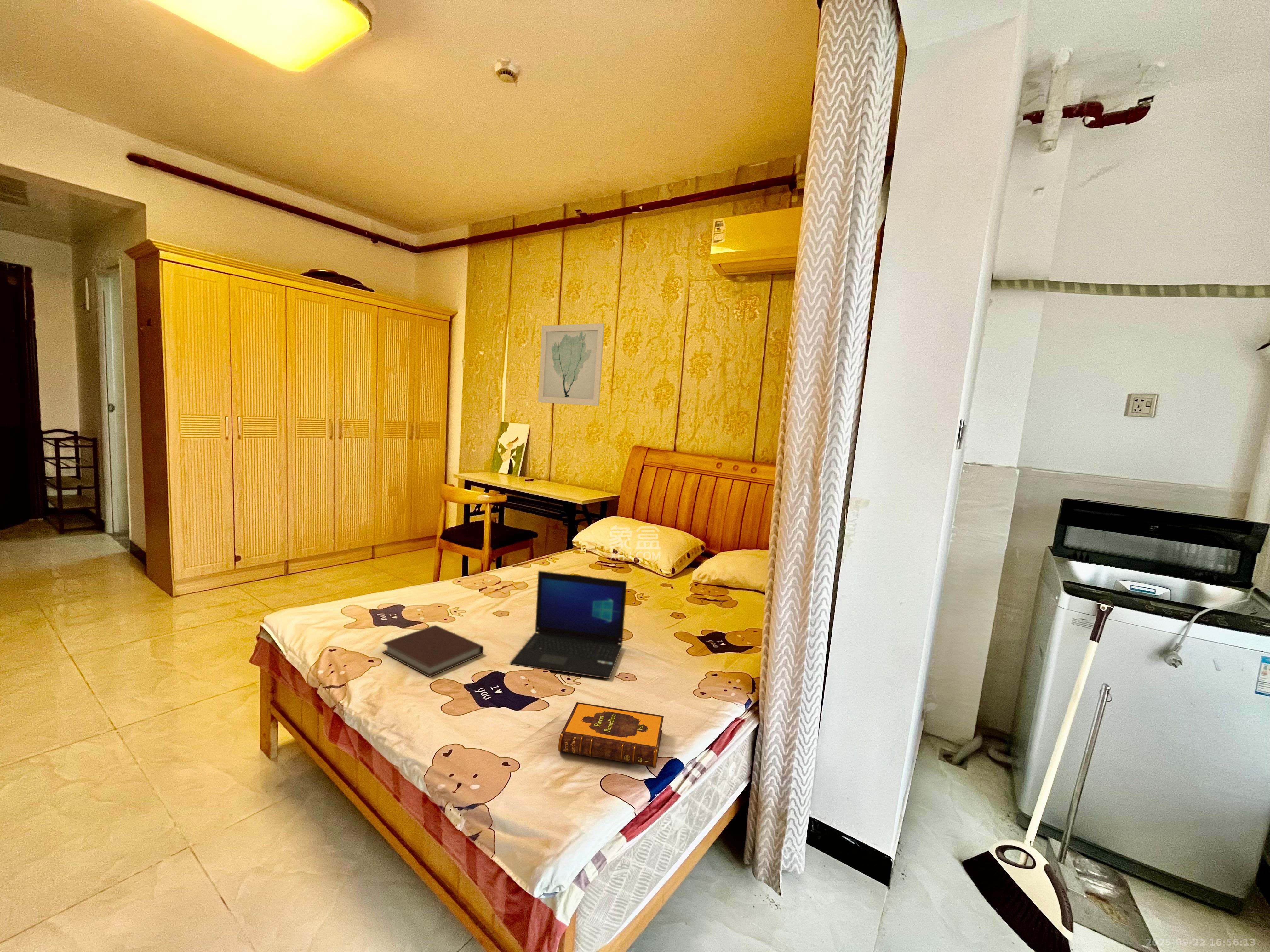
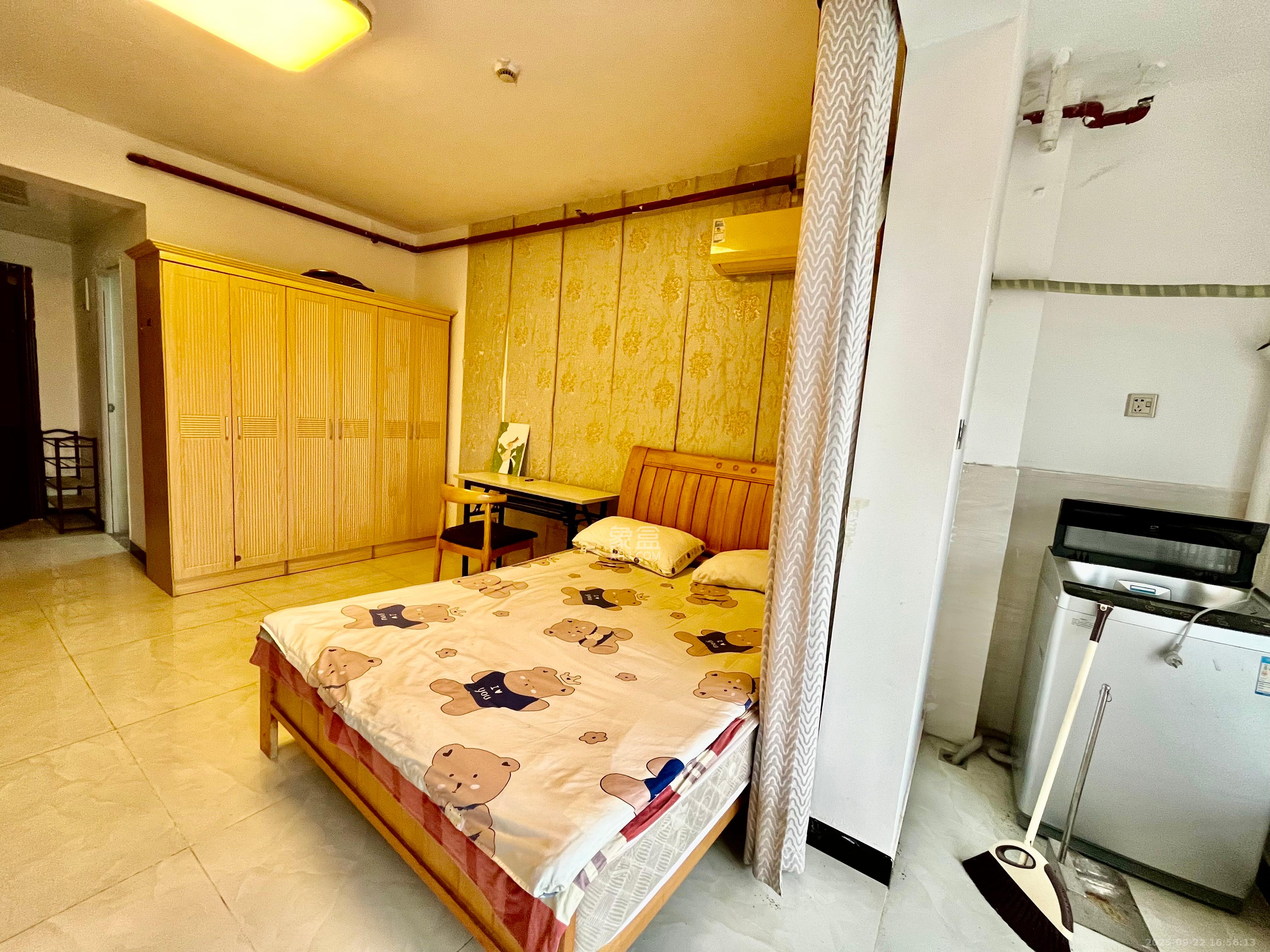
- laptop [510,570,627,679]
- wall art [538,323,605,406]
- notebook [381,625,484,677]
- hardback book [558,702,664,769]
